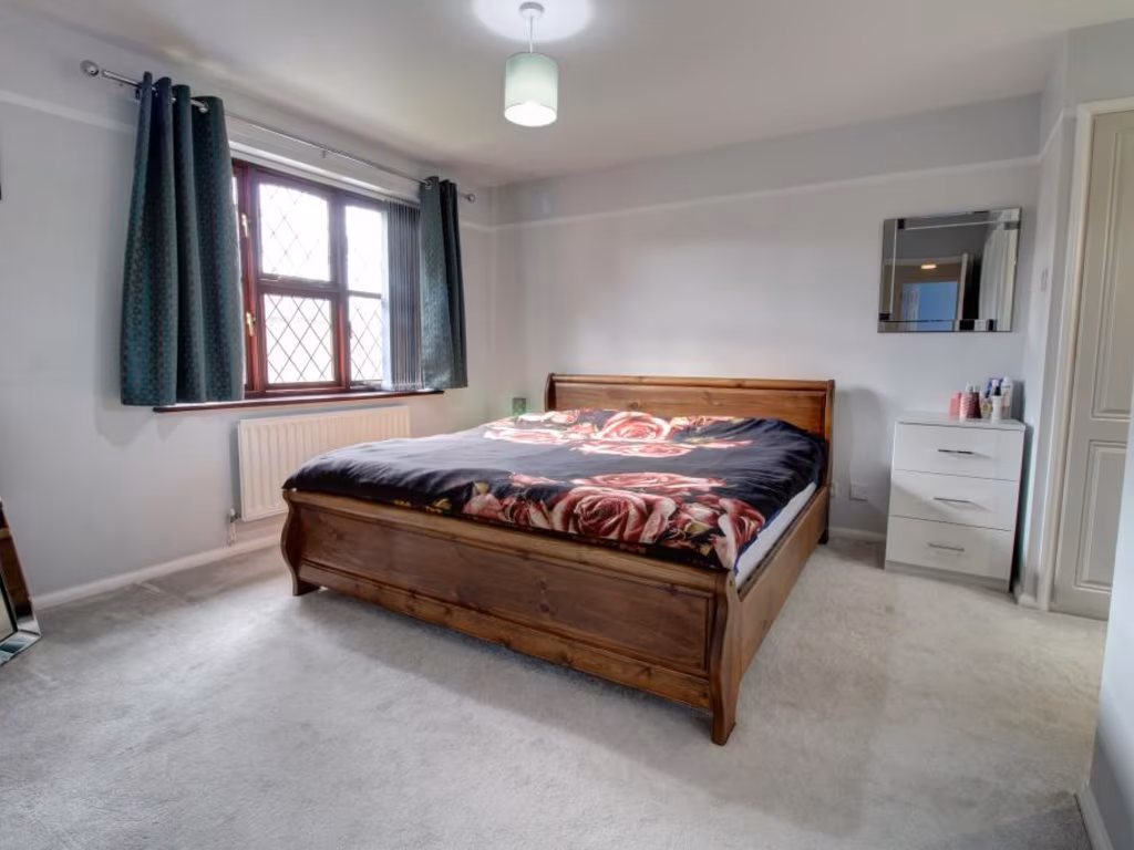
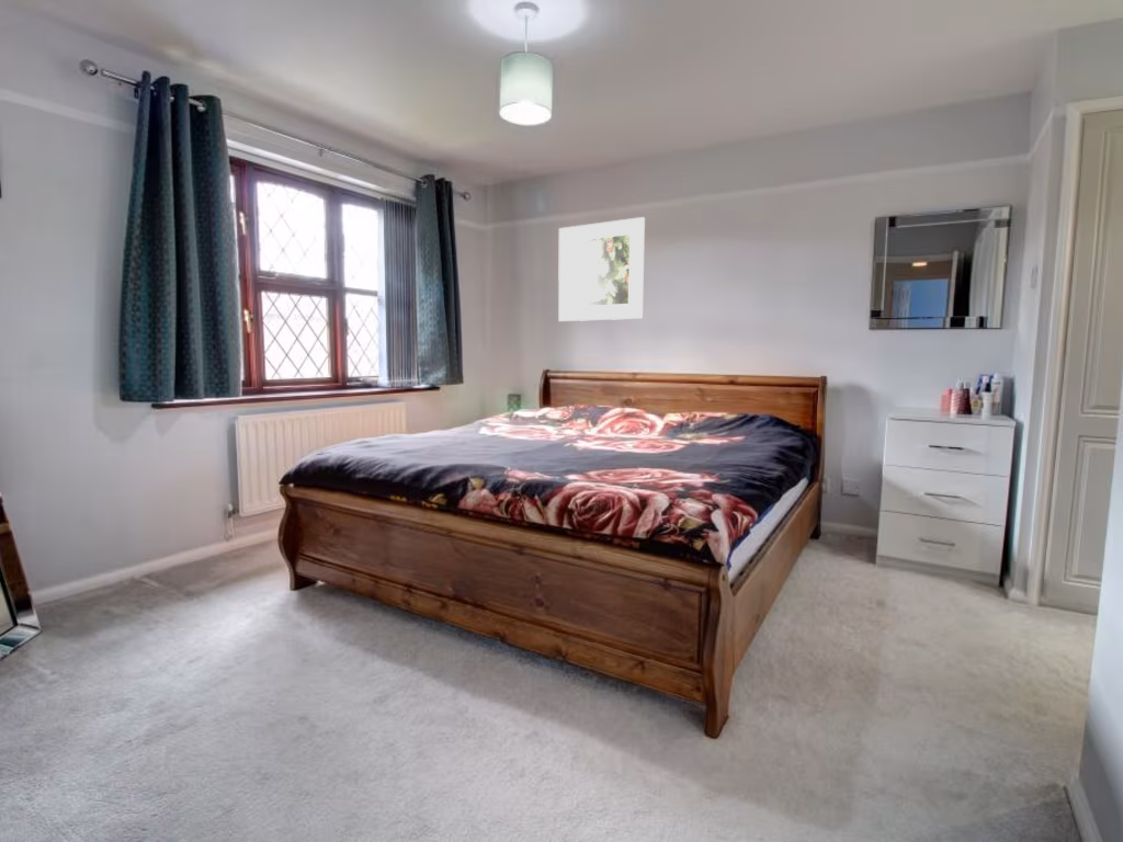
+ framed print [557,216,646,322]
